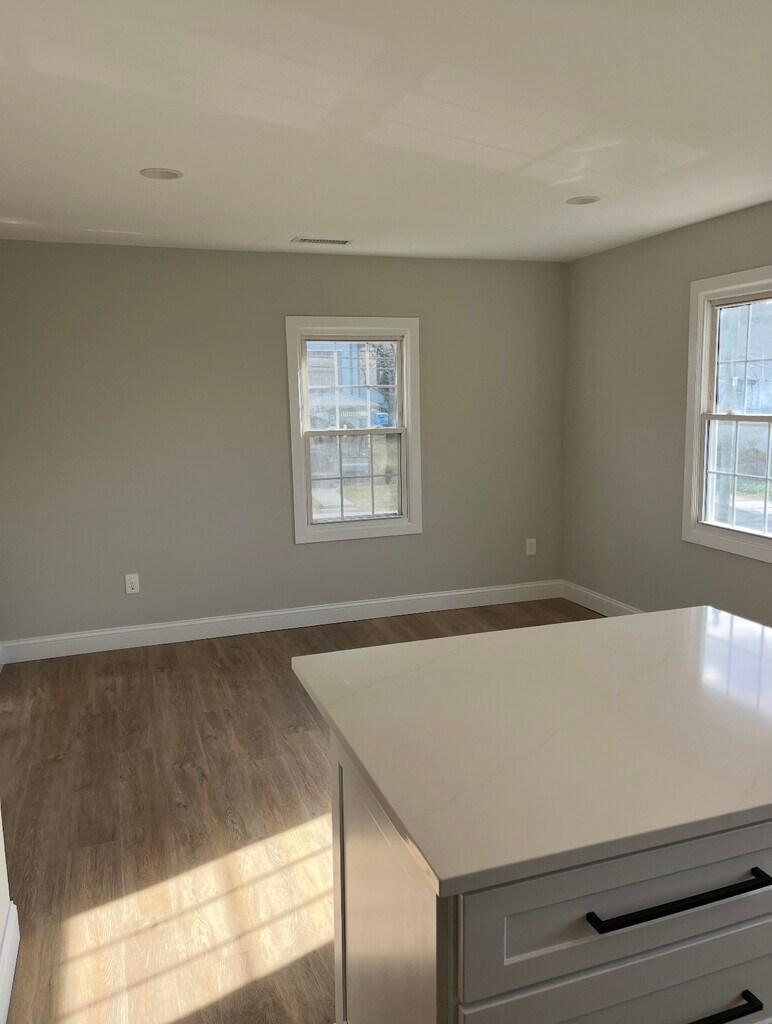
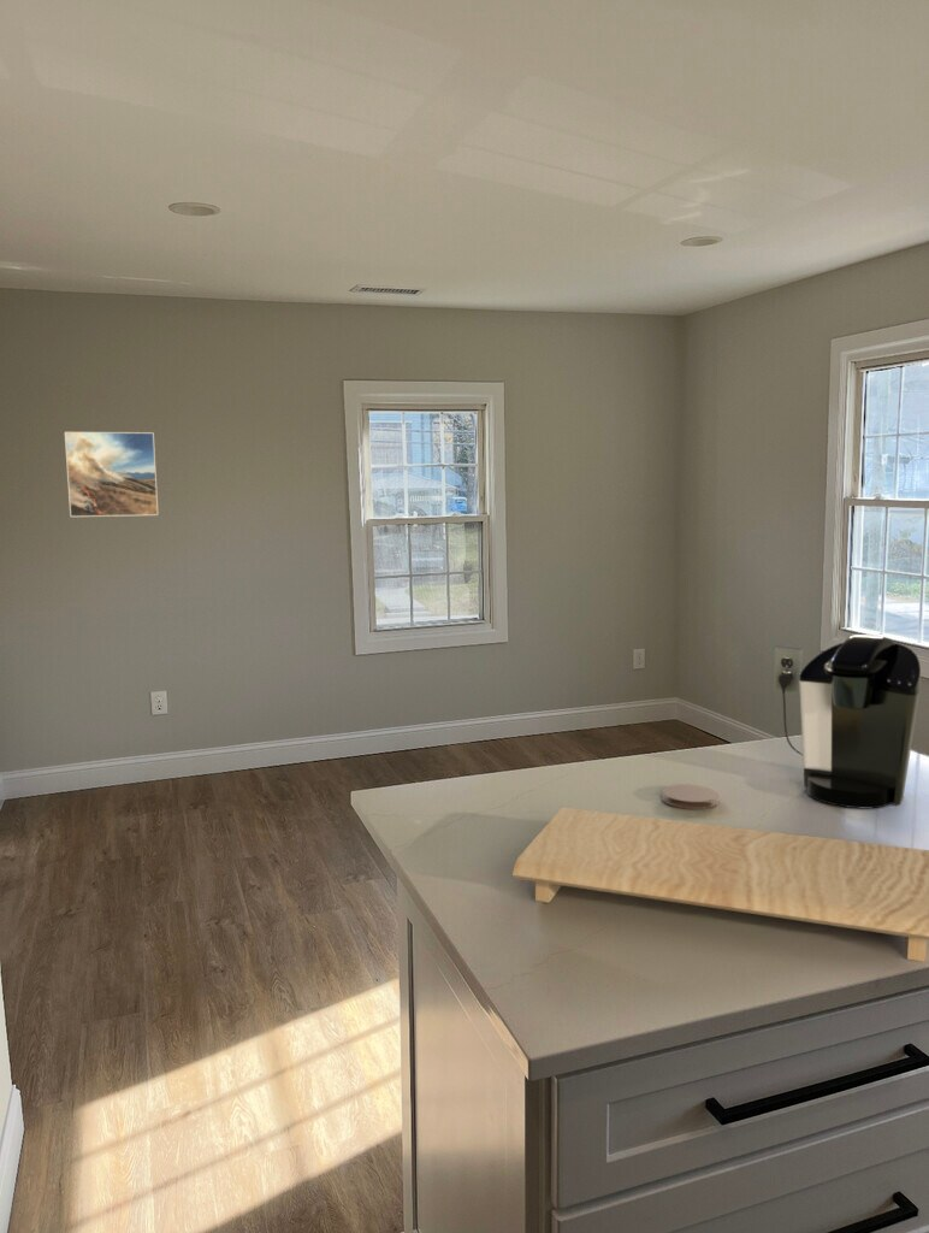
+ coffee maker [773,633,922,809]
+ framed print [64,431,159,518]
+ coaster [661,783,720,810]
+ cutting board [511,807,929,963]
